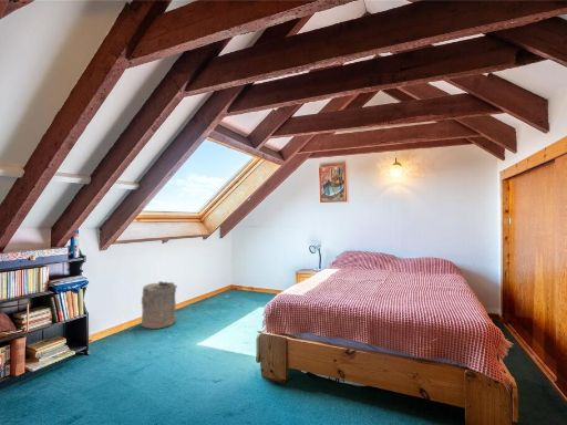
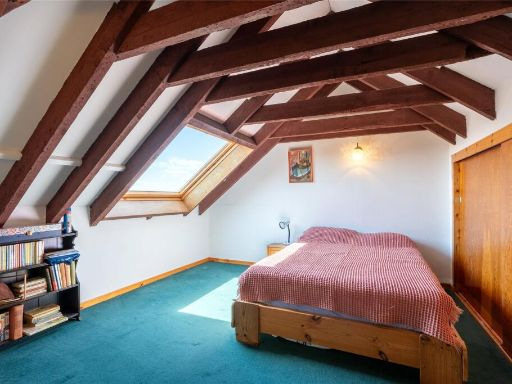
- laundry hamper [141,280,178,330]
